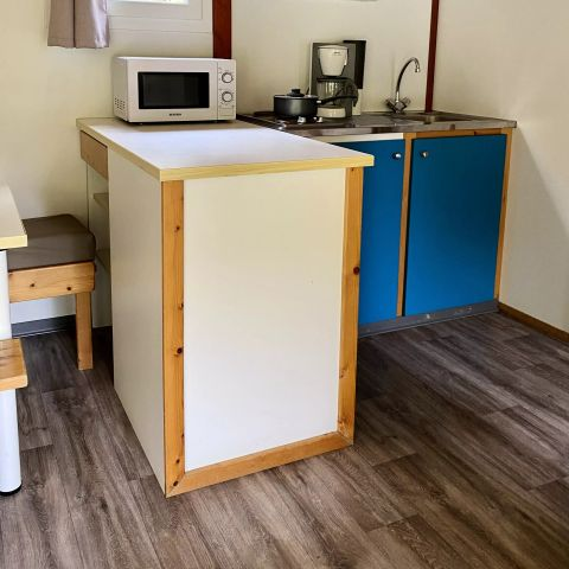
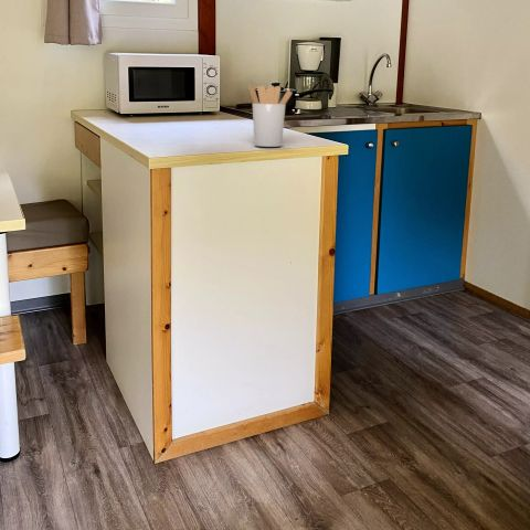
+ utensil holder [248,82,294,148]
